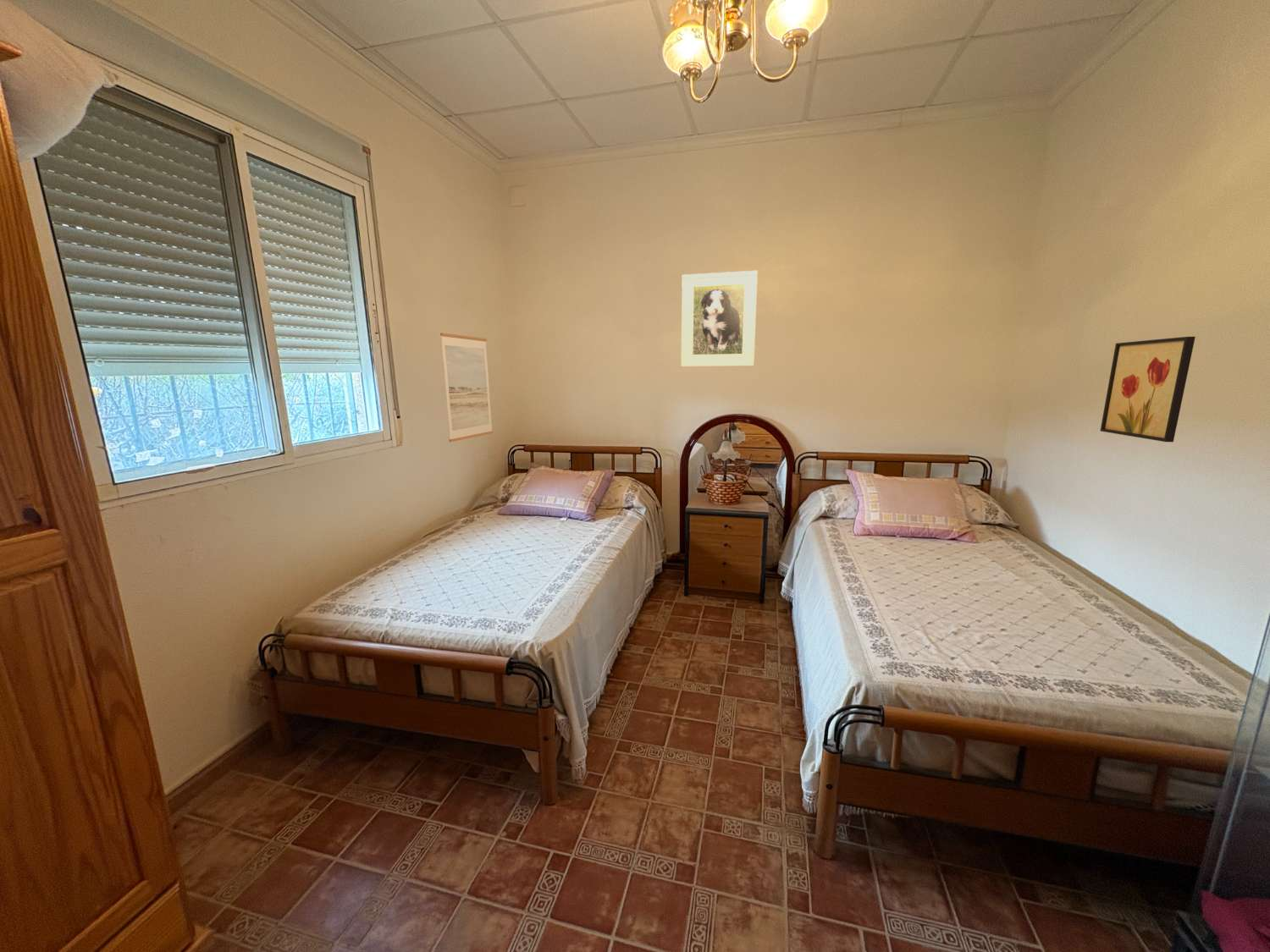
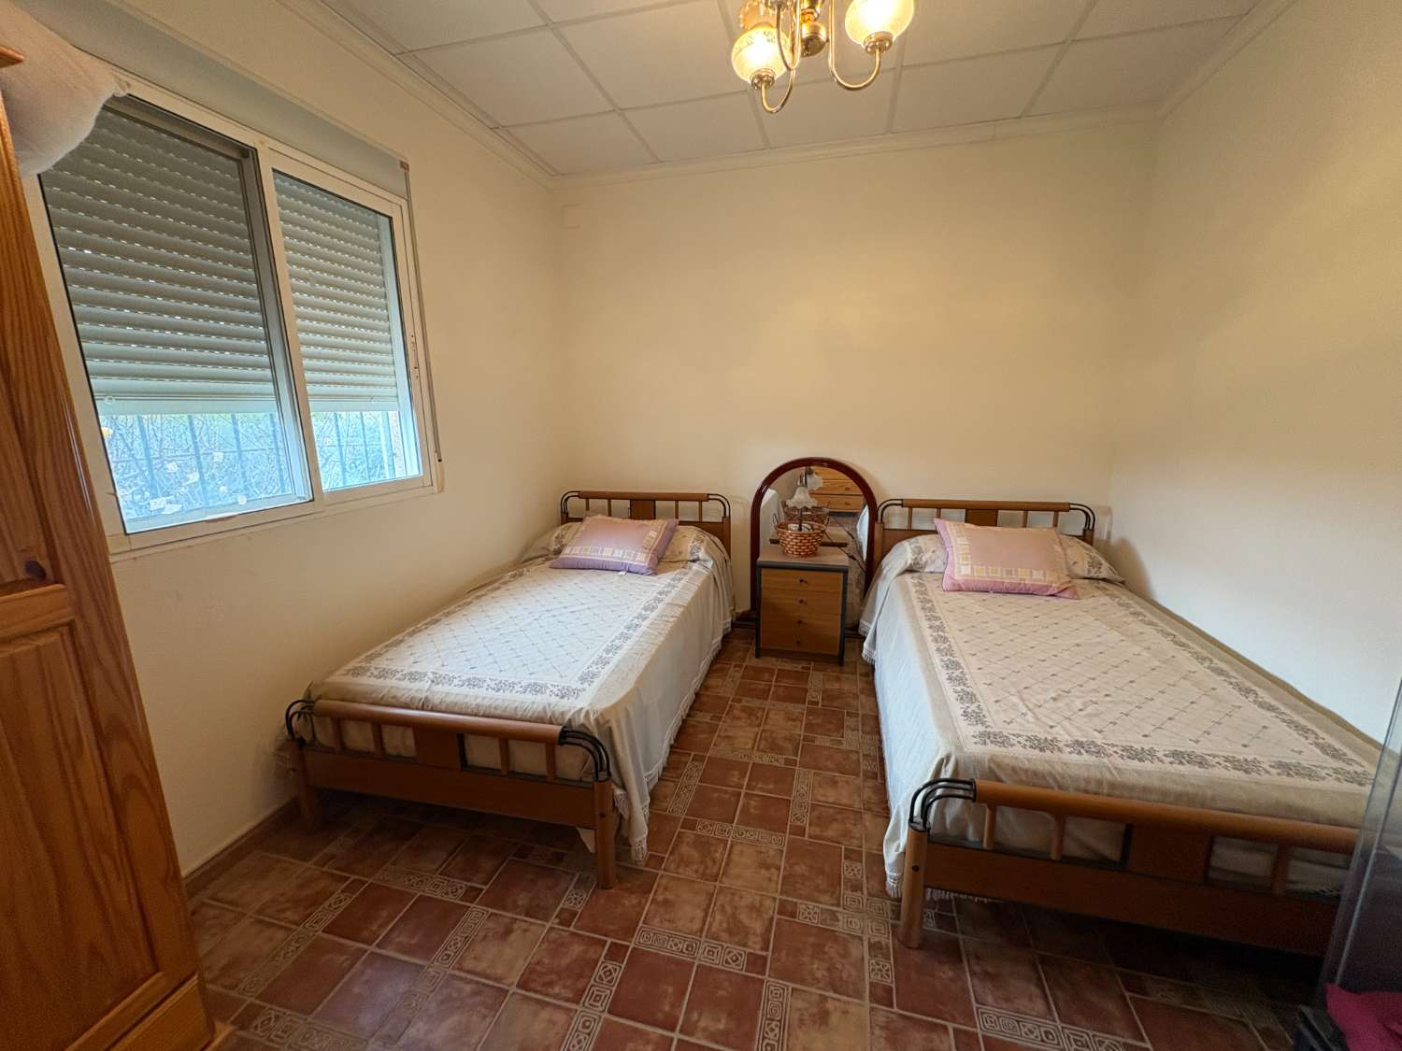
- wall art [439,332,494,443]
- wall art [1100,336,1196,443]
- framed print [680,270,759,367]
